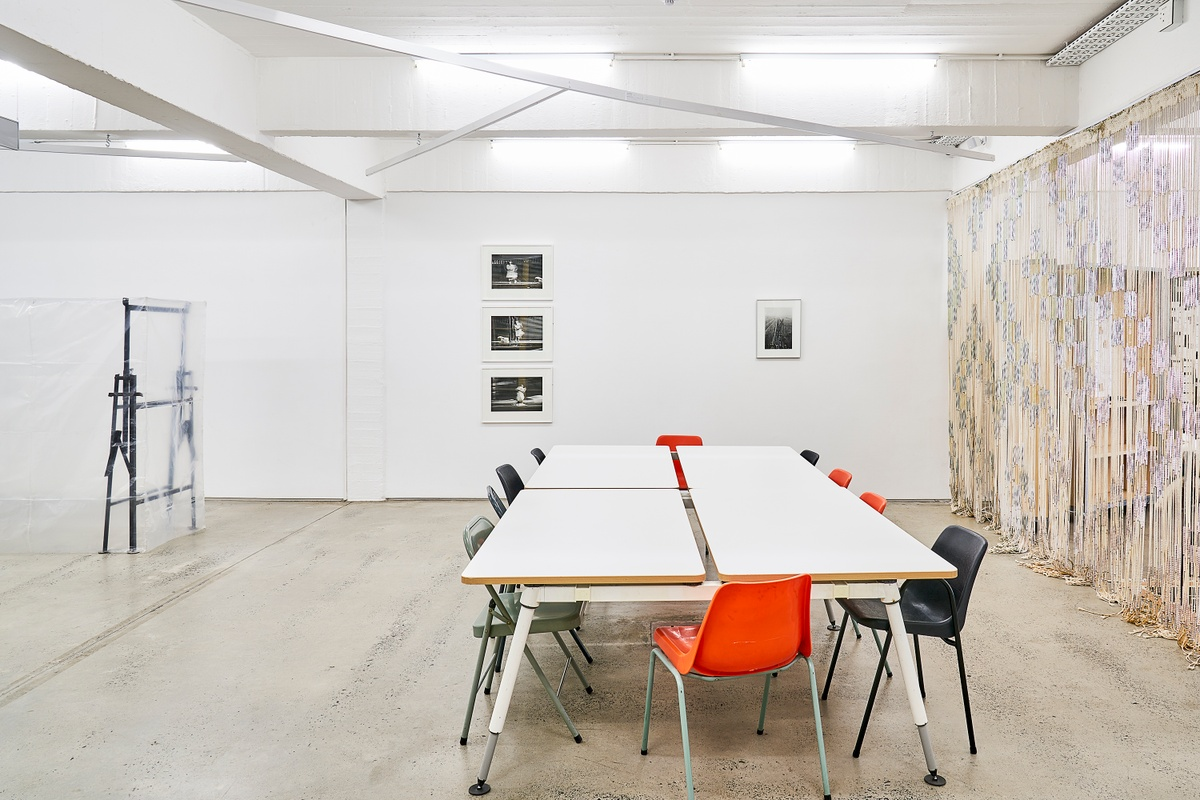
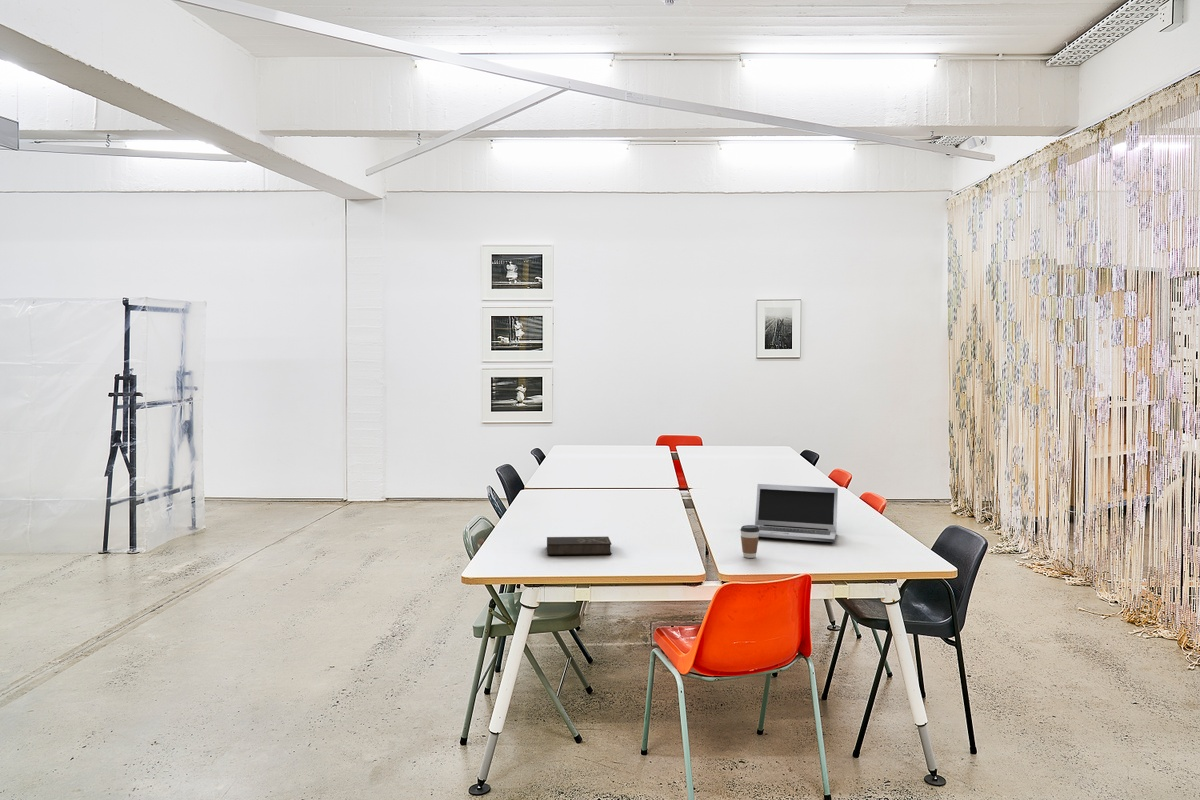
+ notebook [546,536,612,556]
+ coffee cup [739,524,760,559]
+ laptop [754,483,839,543]
